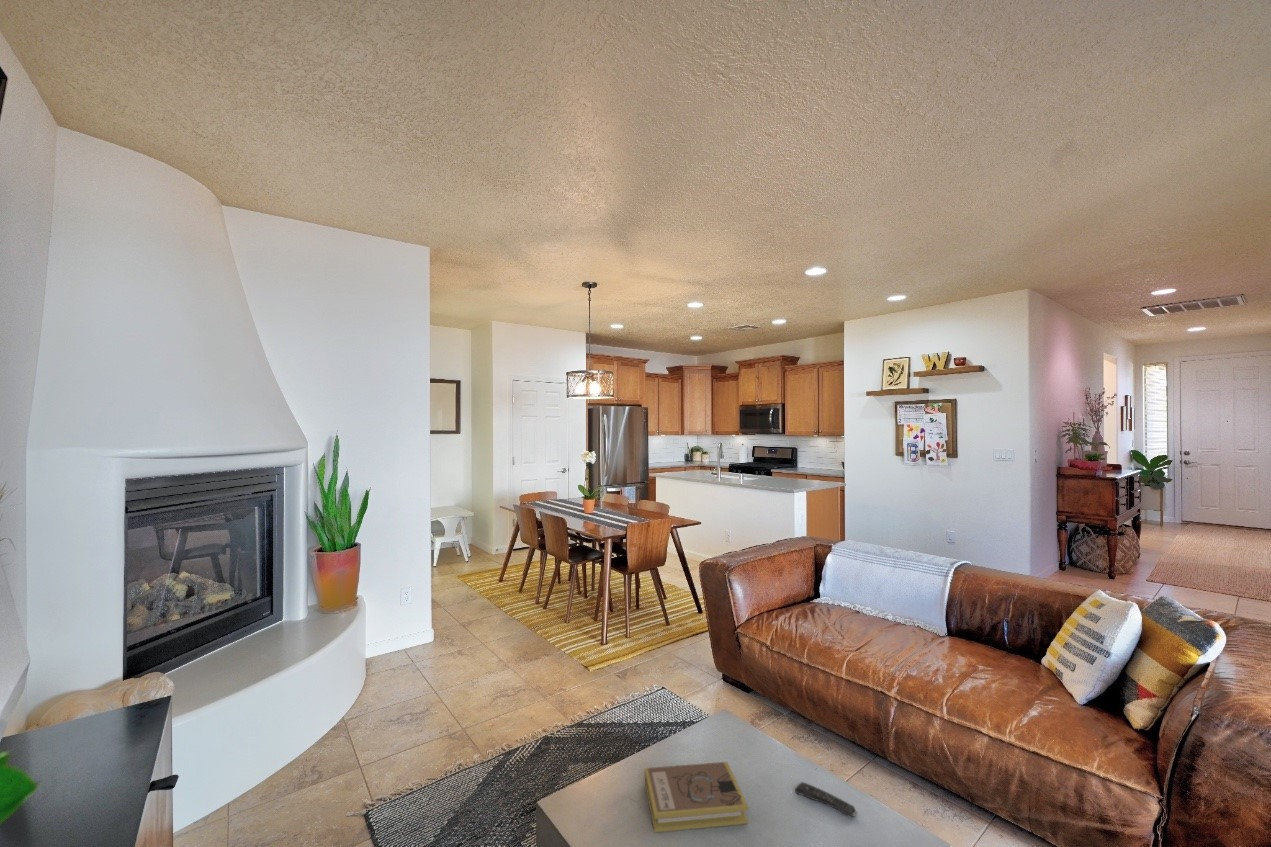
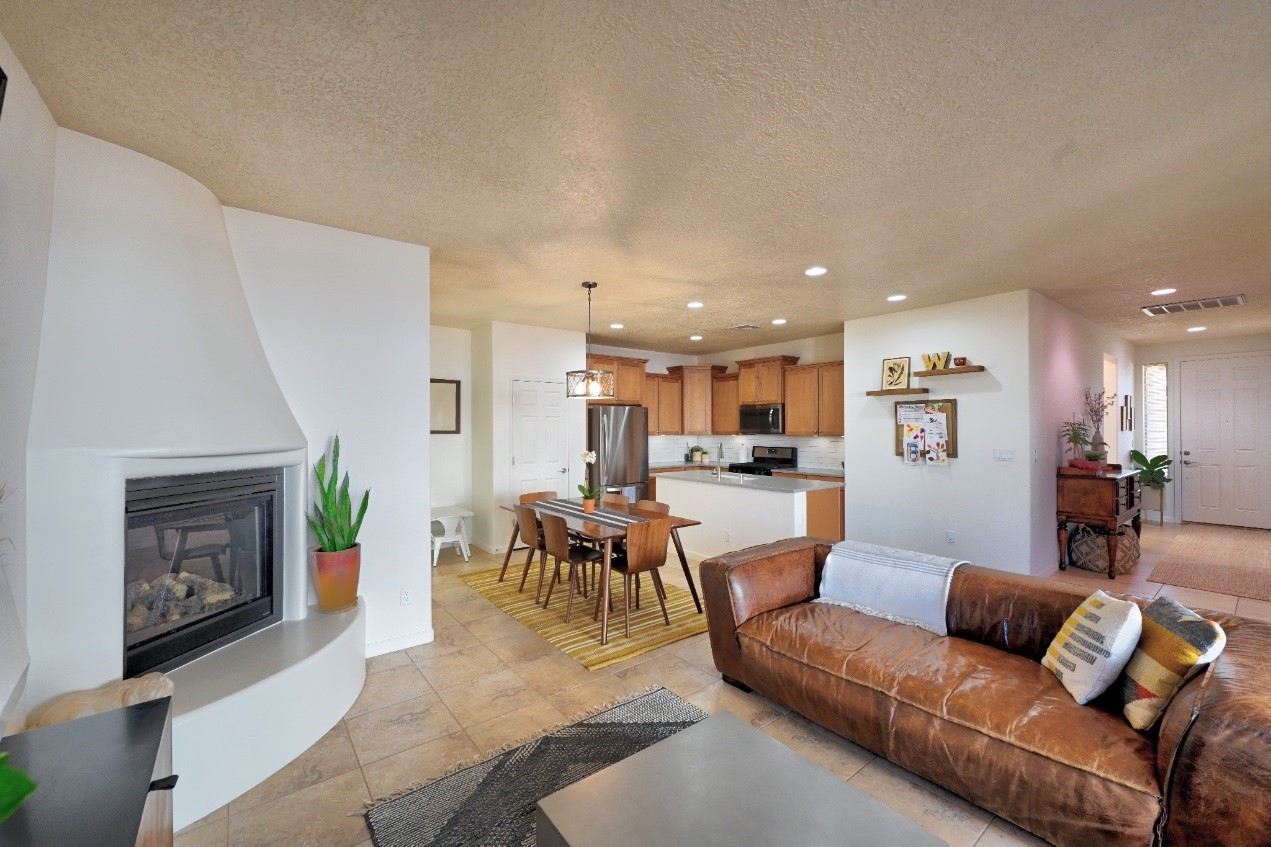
- remote control [794,781,859,818]
- book [644,761,749,833]
